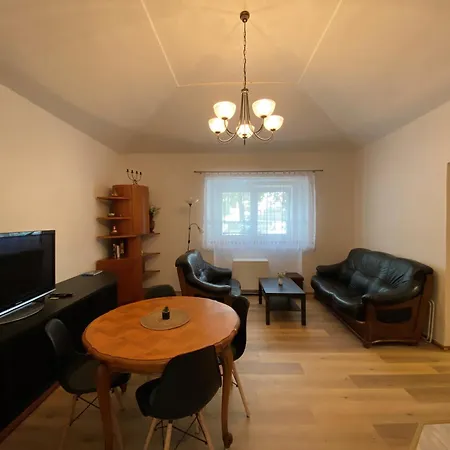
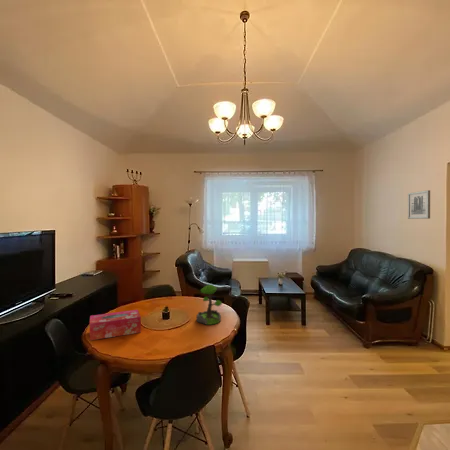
+ wall art [407,189,431,220]
+ tissue box [89,309,142,341]
+ plant [196,283,223,326]
